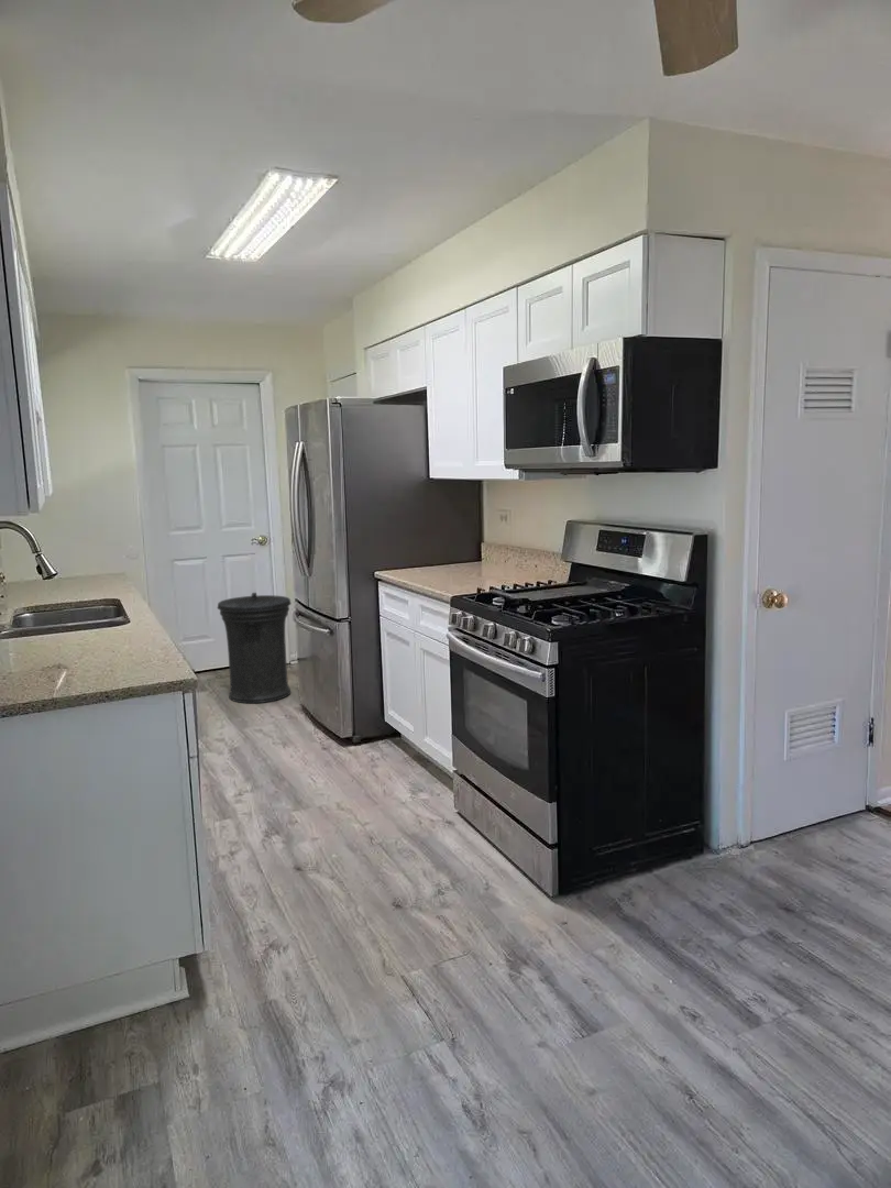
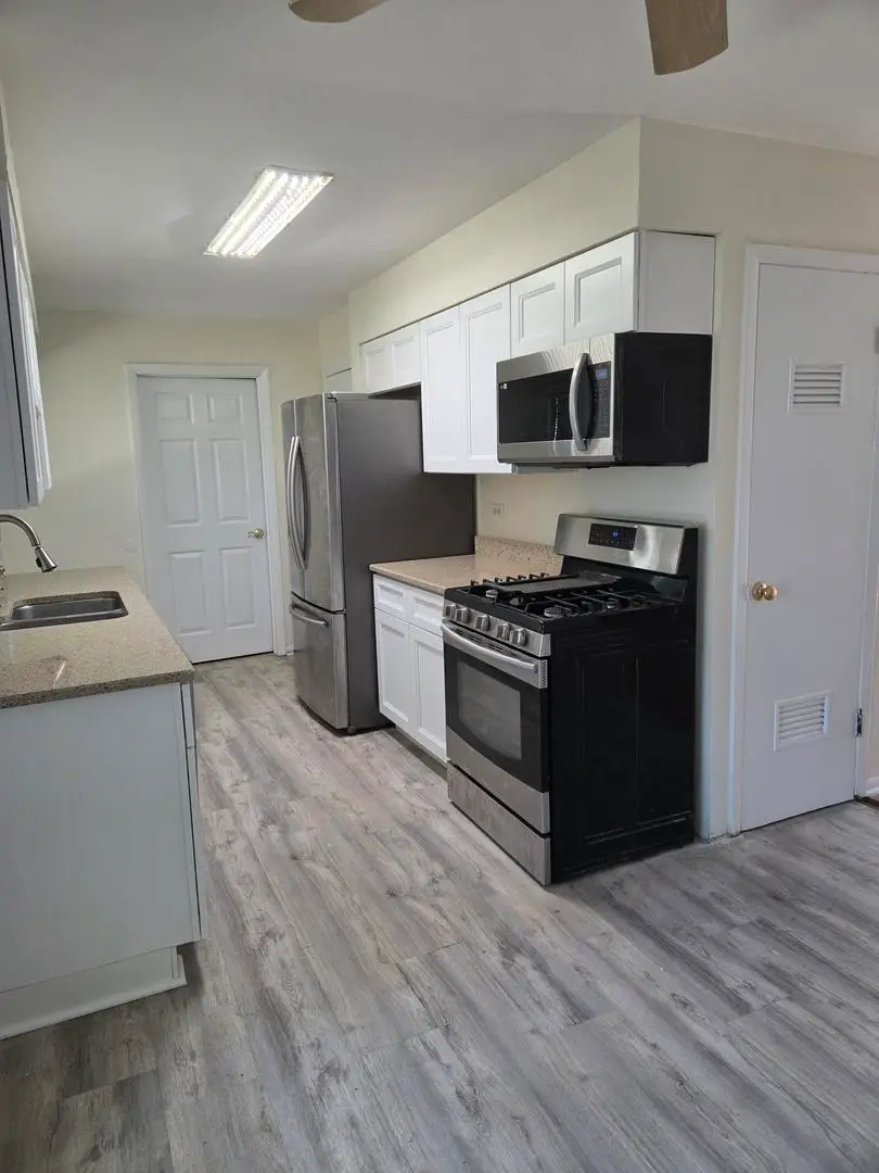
- trash can [216,592,293,704]
